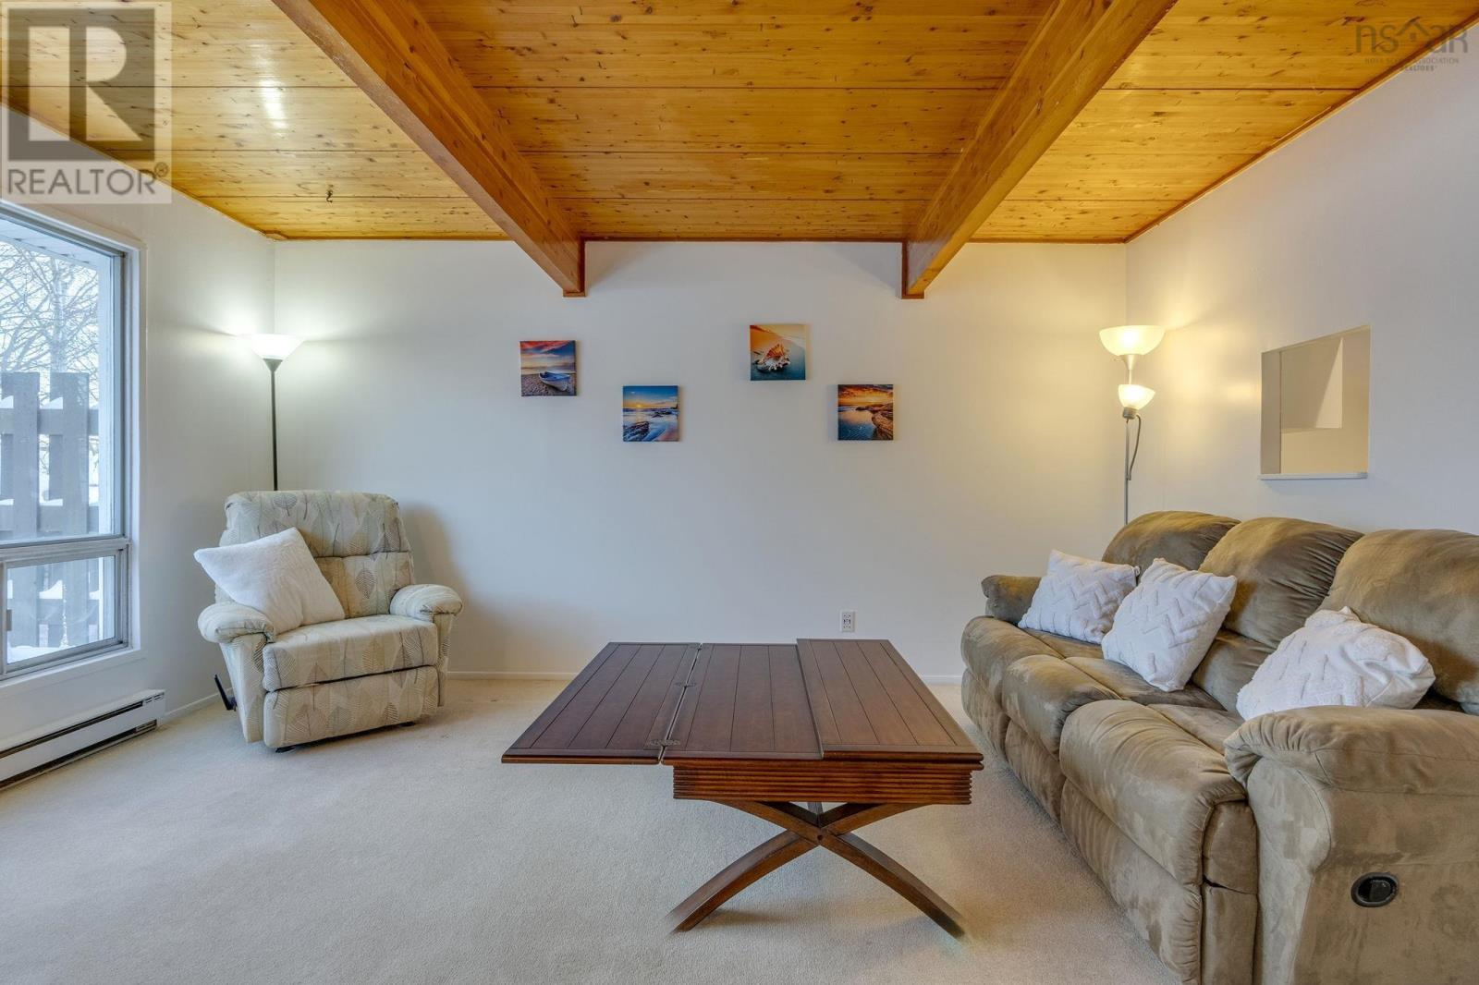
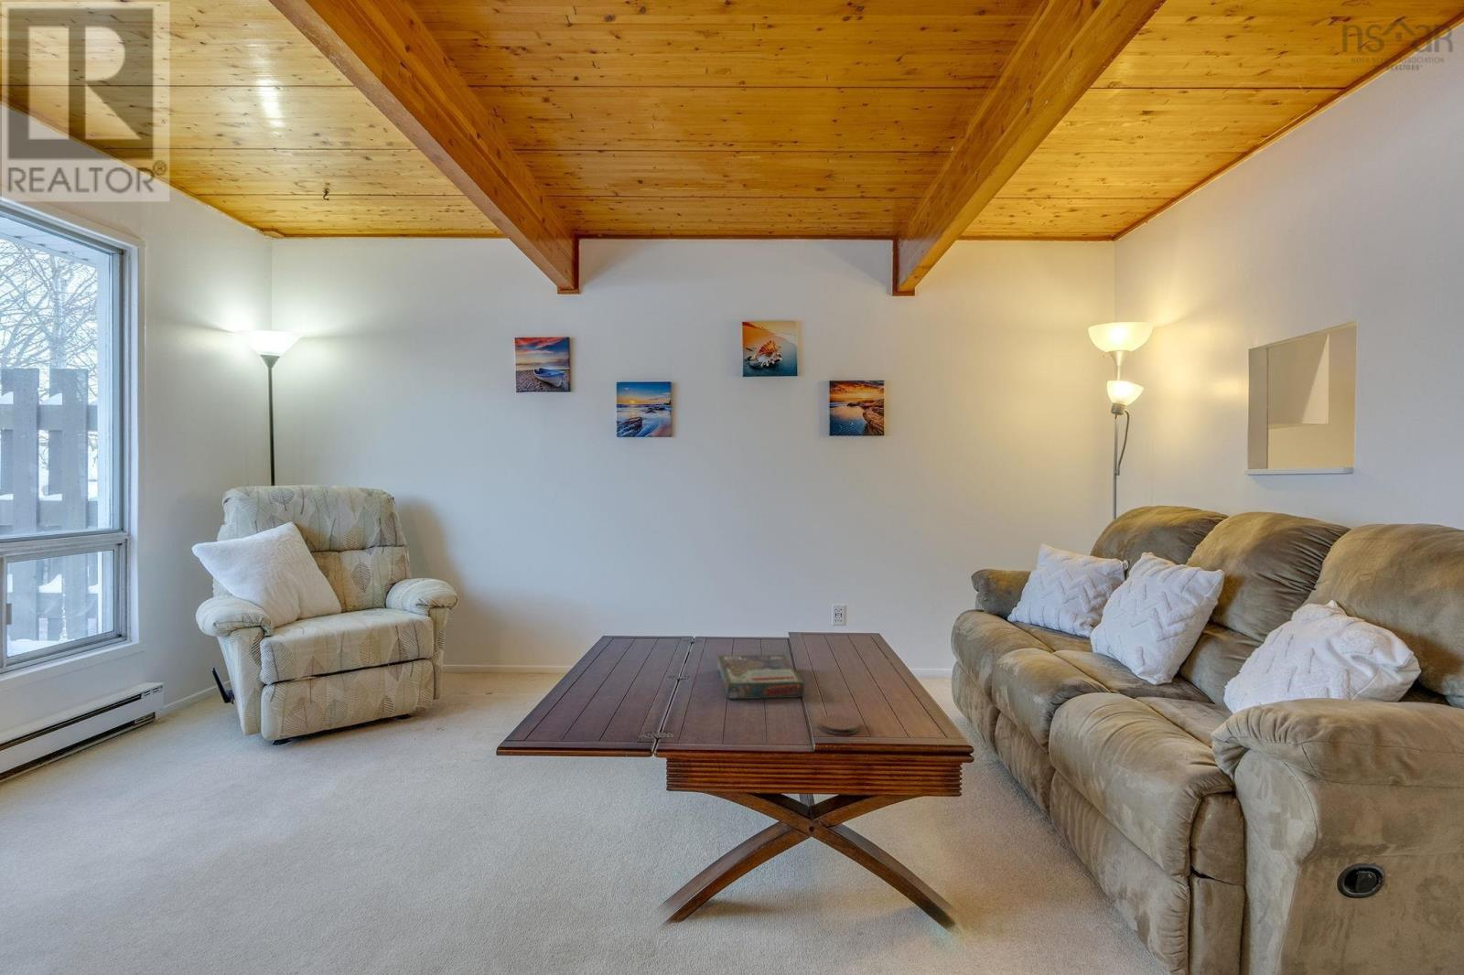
+ coaster [819,714,861,736]
+ board game [717,654,805,700]
